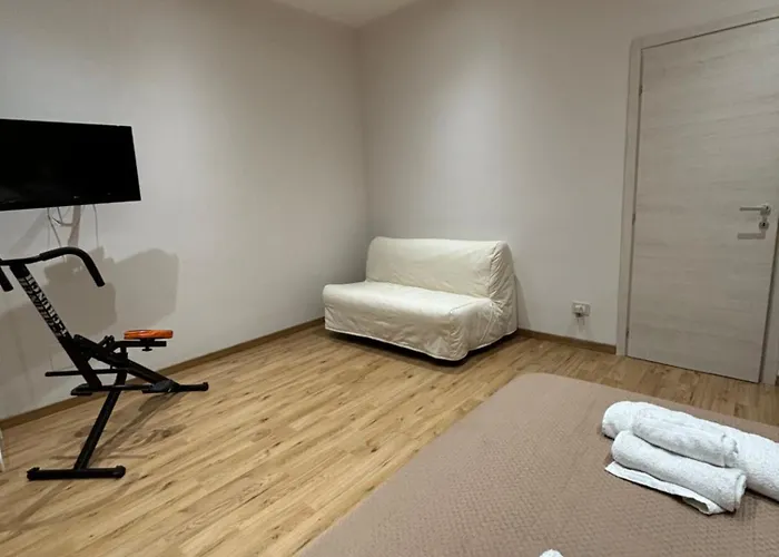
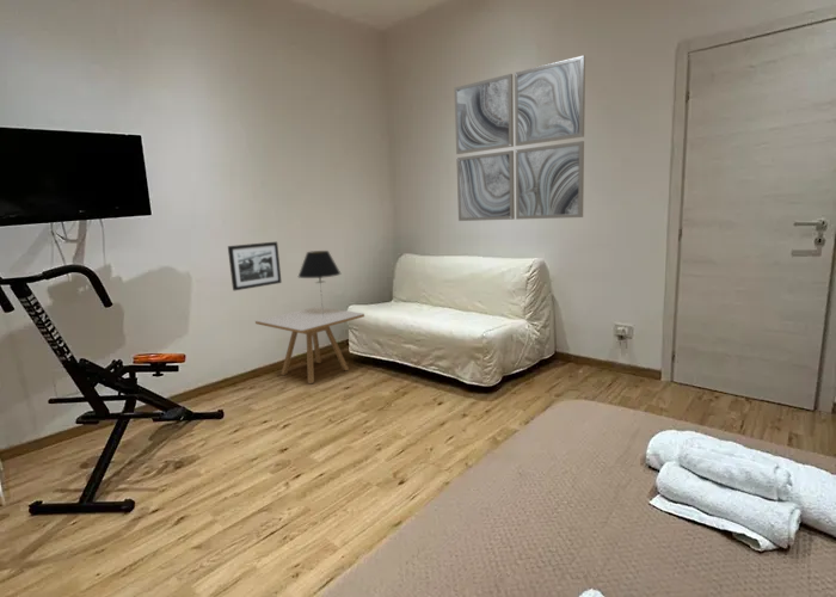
+ wall art [453,55,586,222]
+ table lamp [297,250,342,313]
+ picture frame [227,241,283,291]
+ side table [254,306,365,384]
